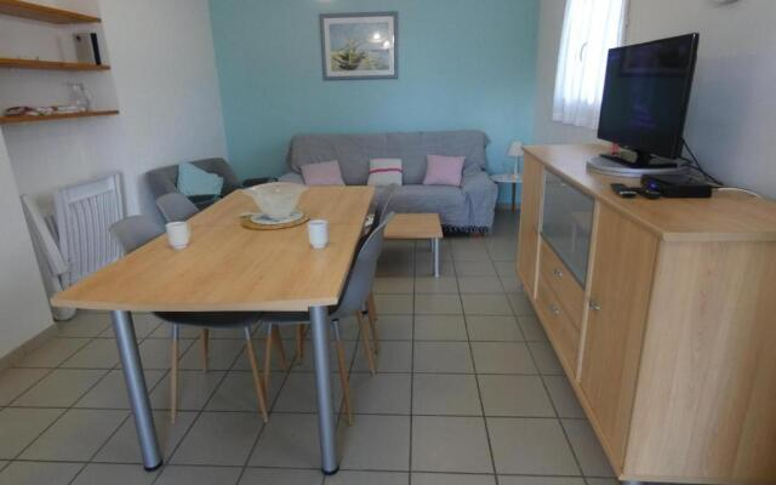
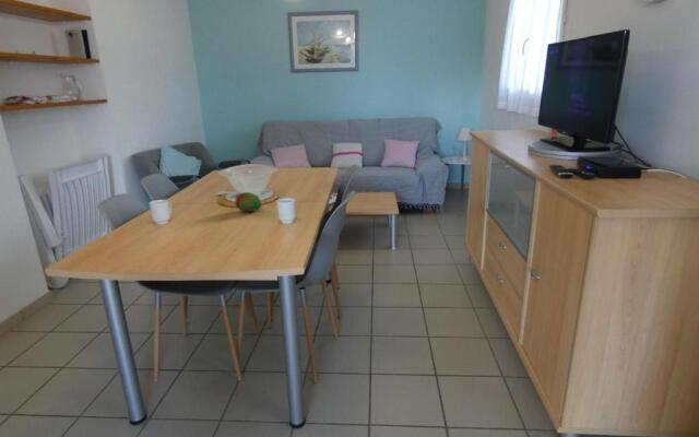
+ fruit [234,191,263,213]
